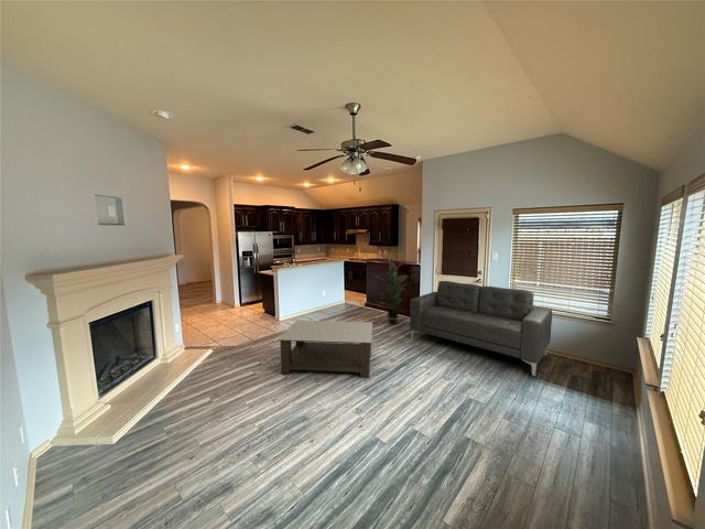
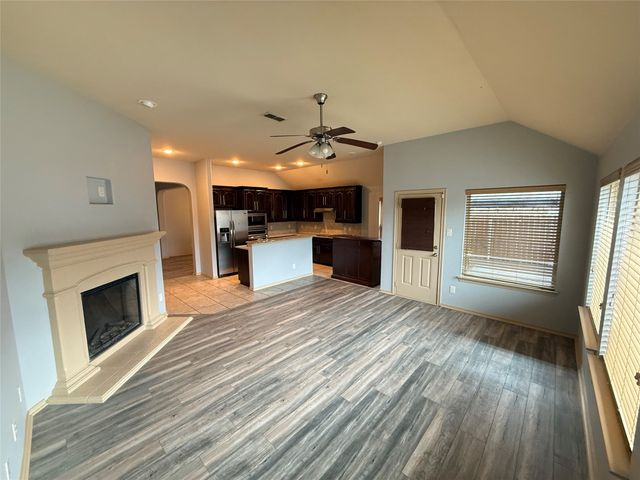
- sofa [409,280,553,377]
- indoor plant [368,257,413,325]
- coffee table [278,320,373,379]
